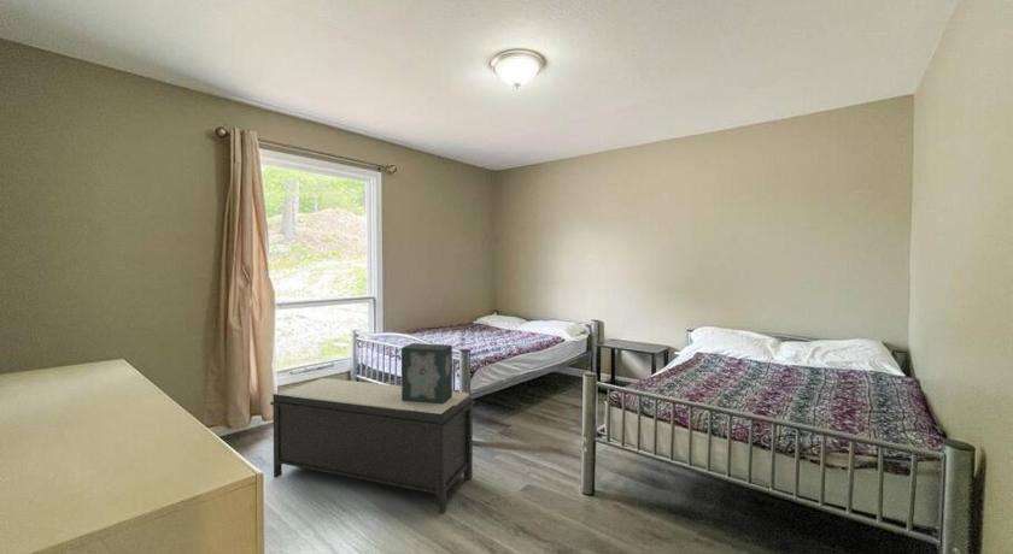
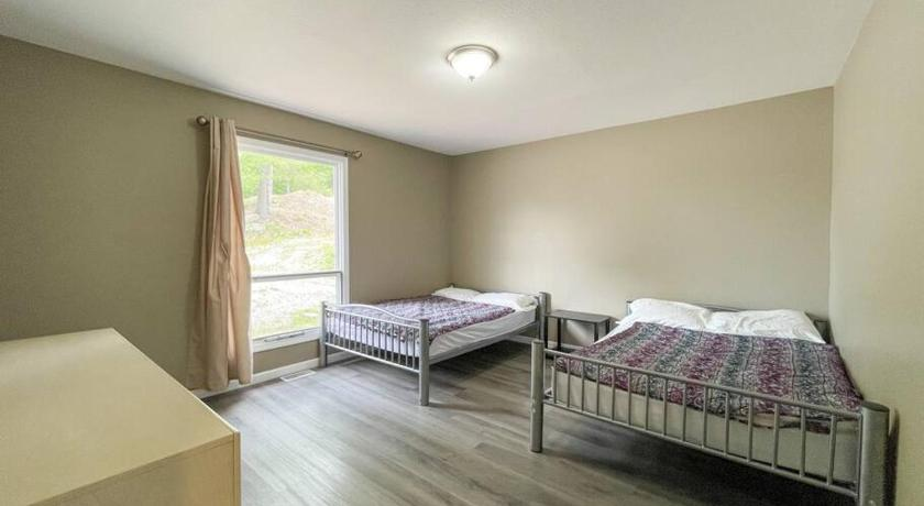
- decorative box [400,342,453,405]
- bench [269,377,475,513]
